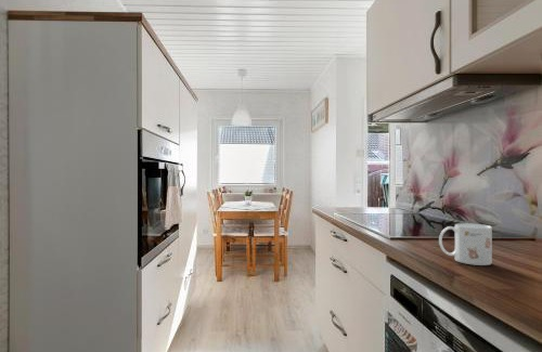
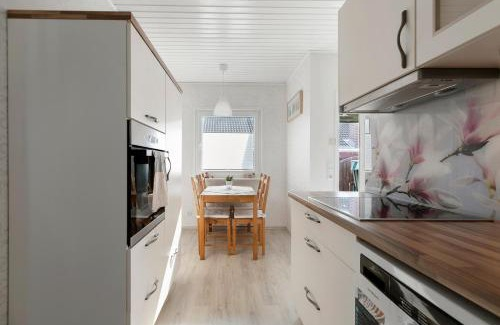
- mug [438,222,493,266]
